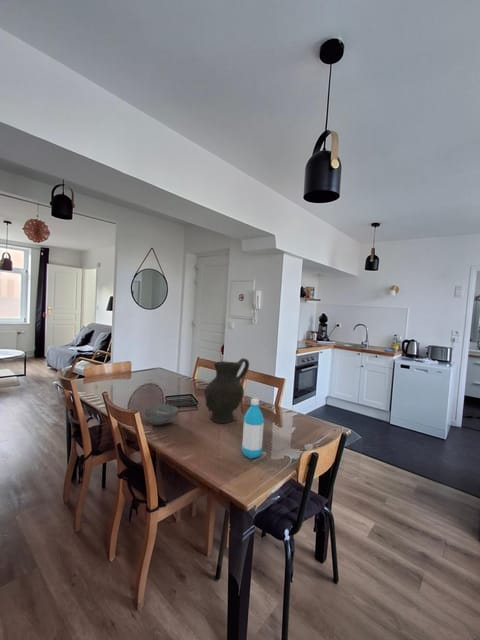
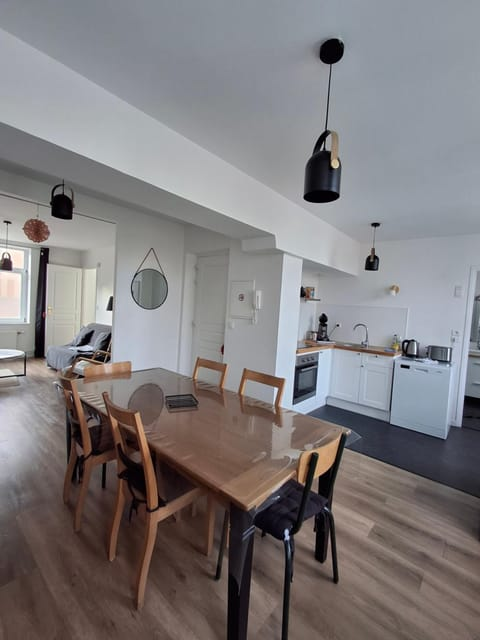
- decorative vase [203,357,250,424]
- water bottle [241,397,265,460]
- bowl [143,403,179,426]
